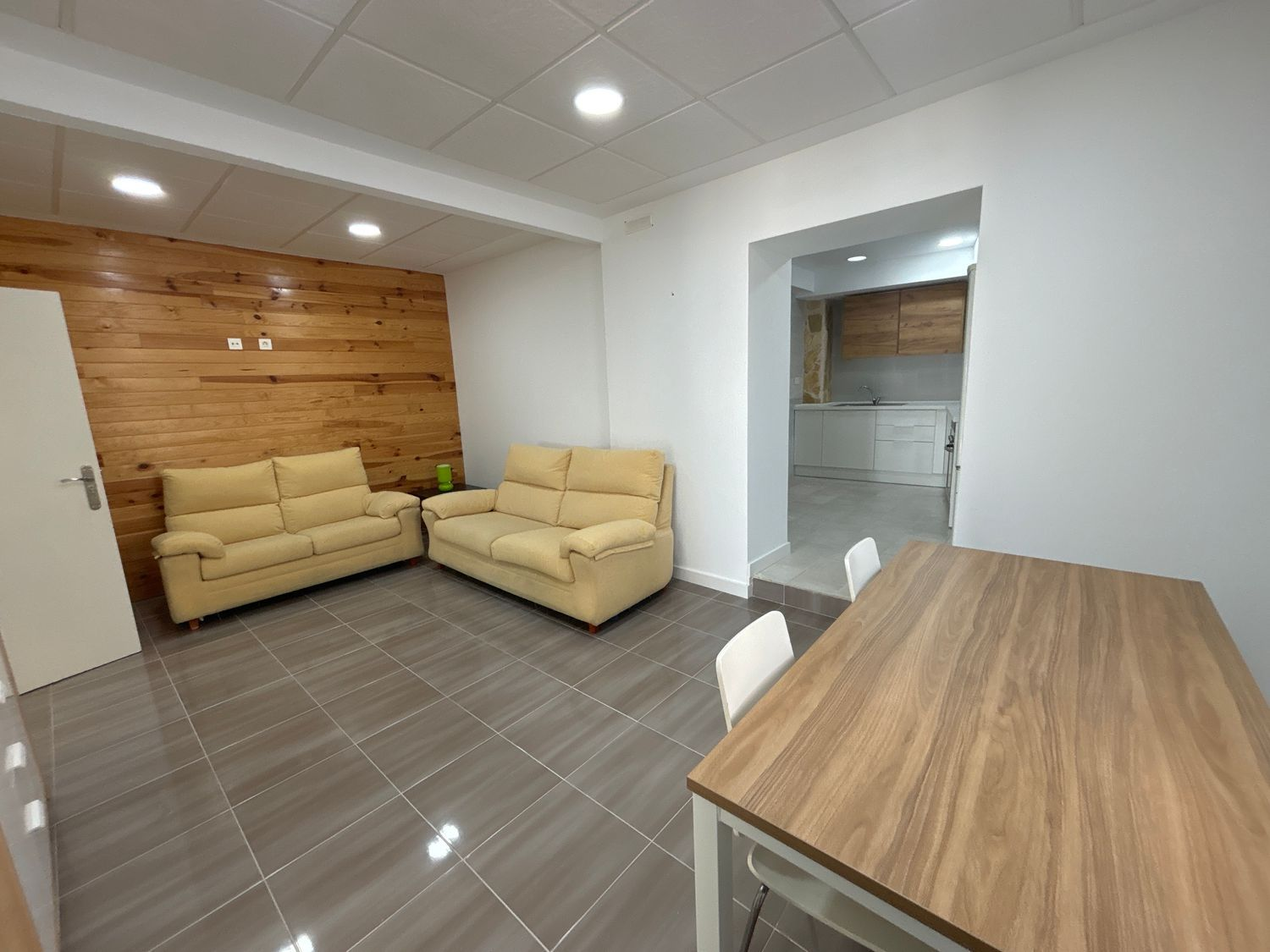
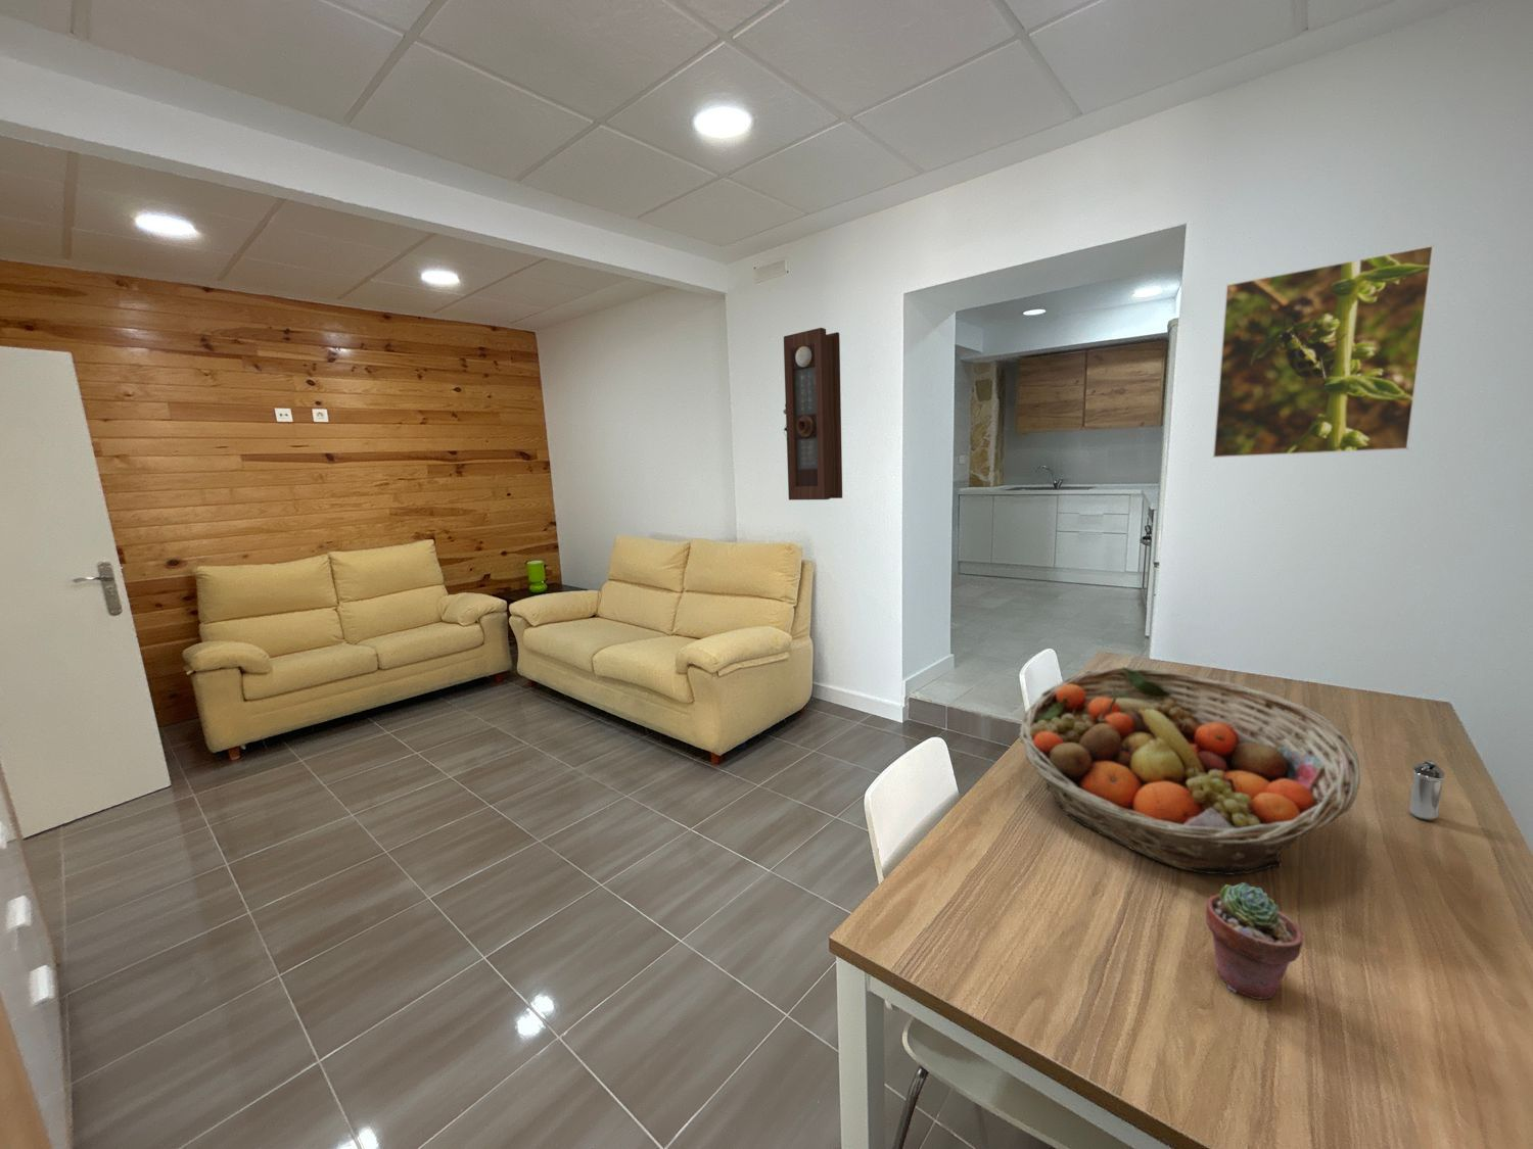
+ fruit basket [1018,666,1362,876]
+ potted succulent [1205,881,1304,999]
+ shaker [1409,759,1445,821]
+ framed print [1212,244,1435,459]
+ pendulum clock [782,327,844,501]
